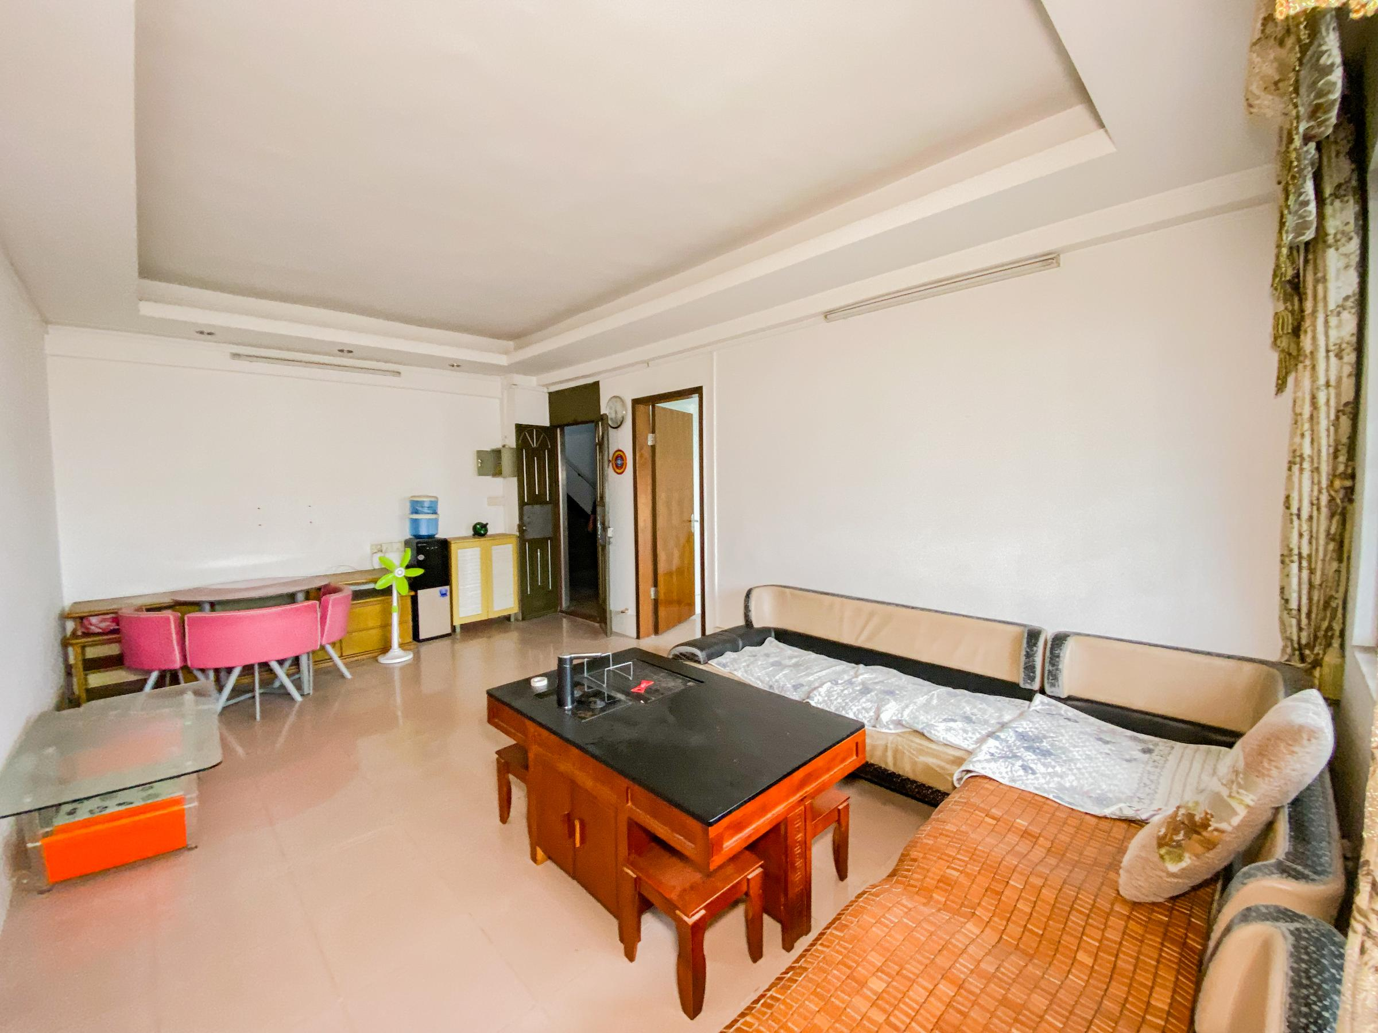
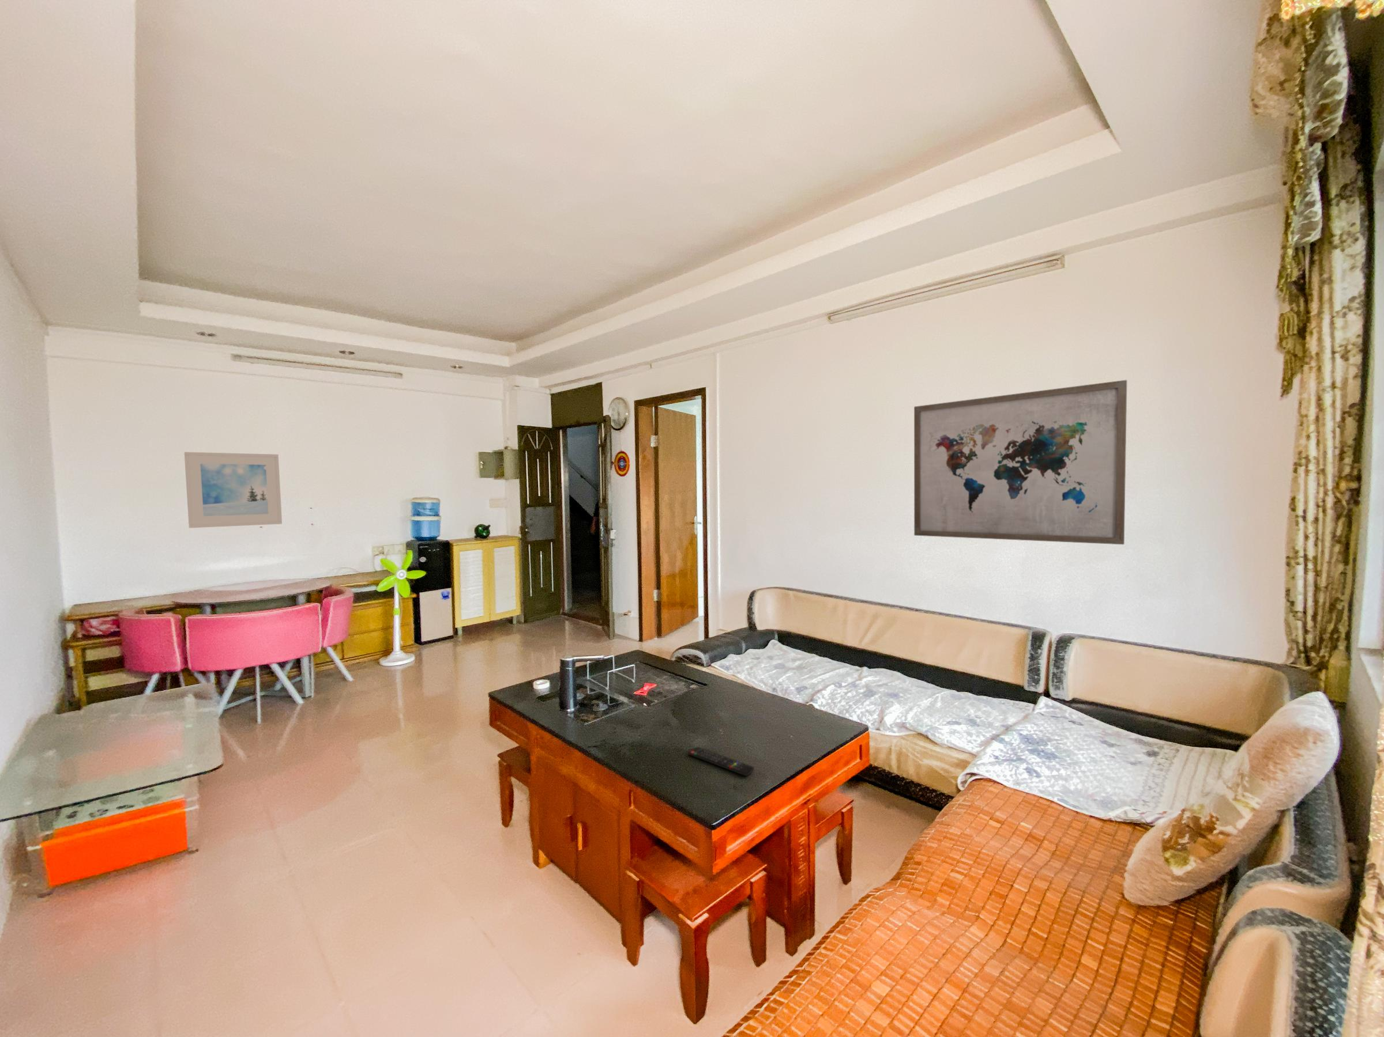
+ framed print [184,452,282,528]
+ remote control [688,746,754,777]
+ wall art [913,380,1128,545]
